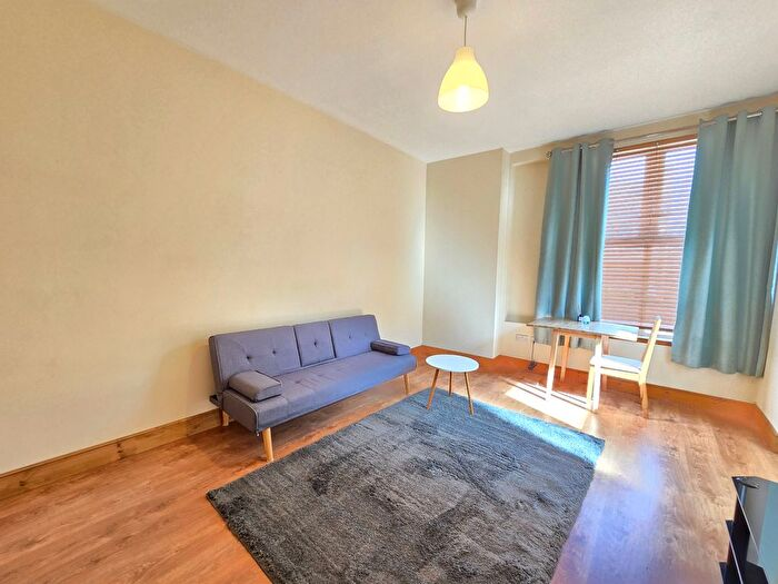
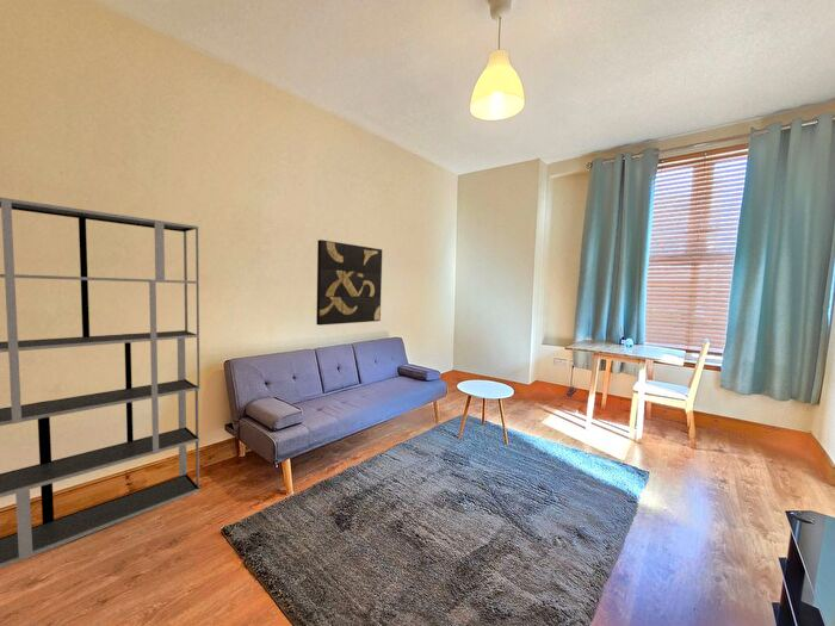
+ wall art [315,238,383,327]
+ shelving unit [0,197,202,570]
